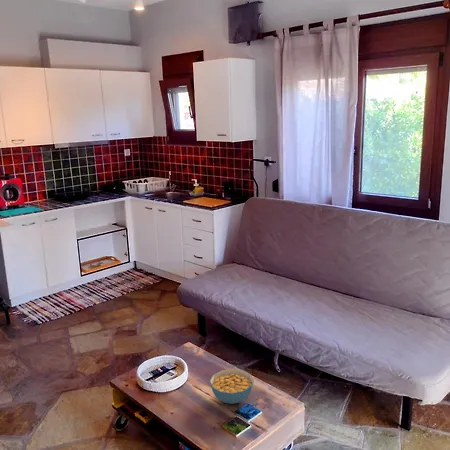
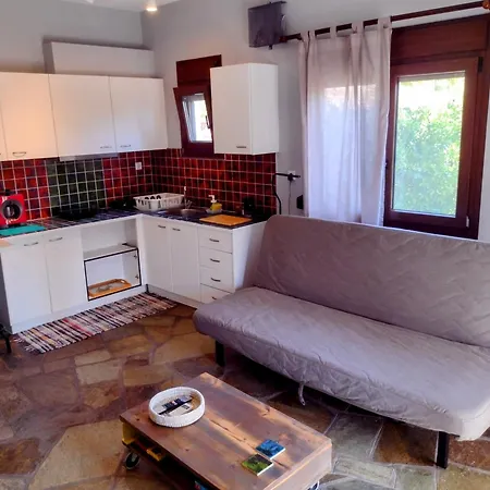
- cereal bowl [209,368,255,405]
